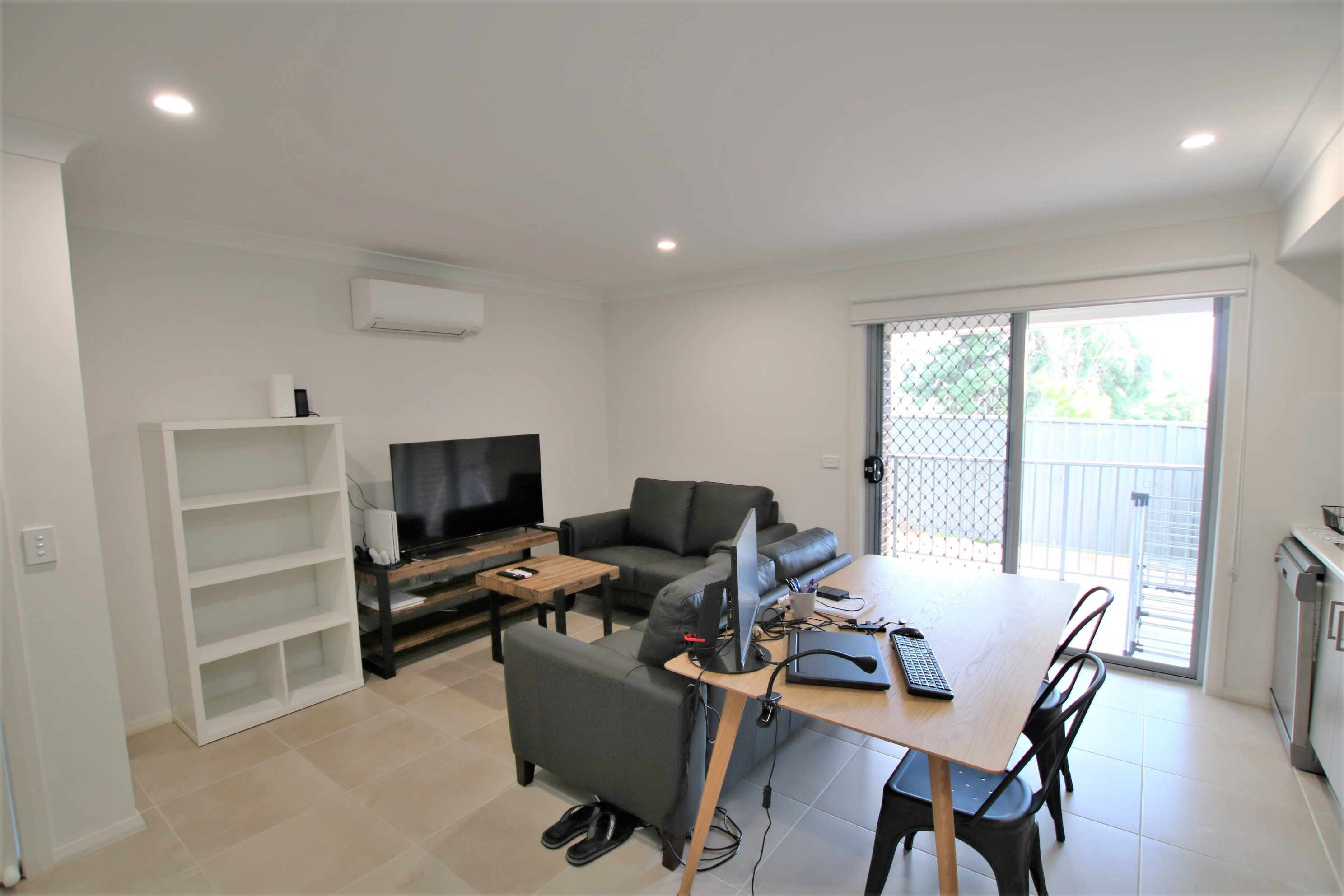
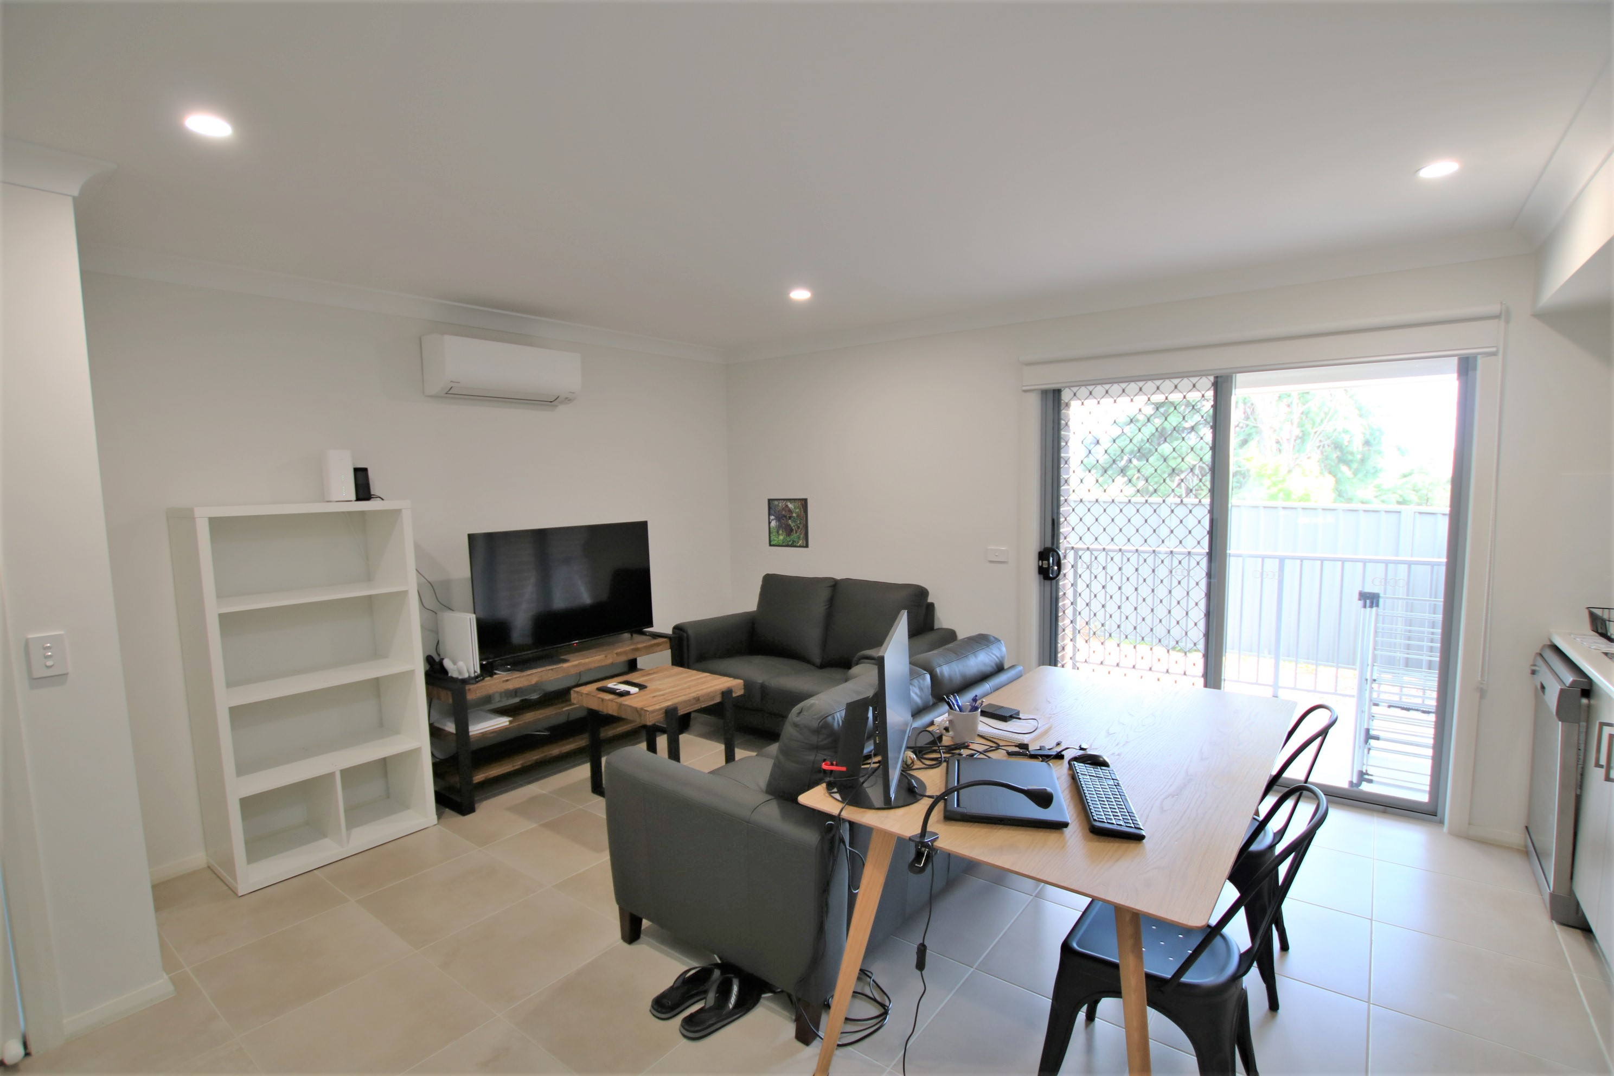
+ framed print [767,497,809,549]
